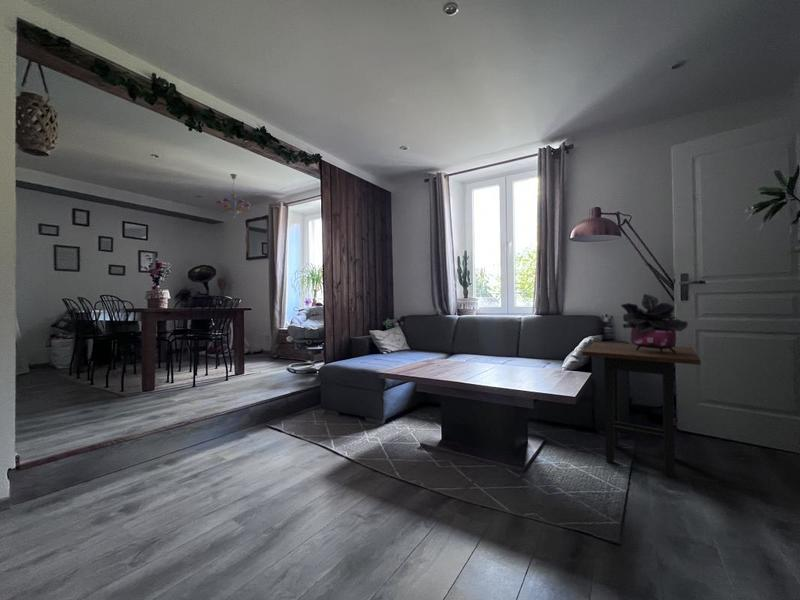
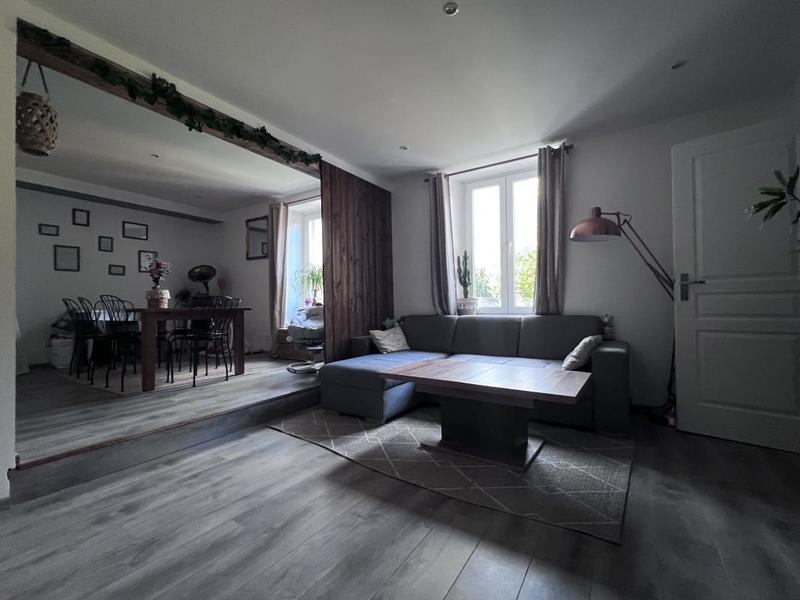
- side table [581,341,701,479]
- potted plant [620,293,689,353]
- chandelier [216,173,252,219]
